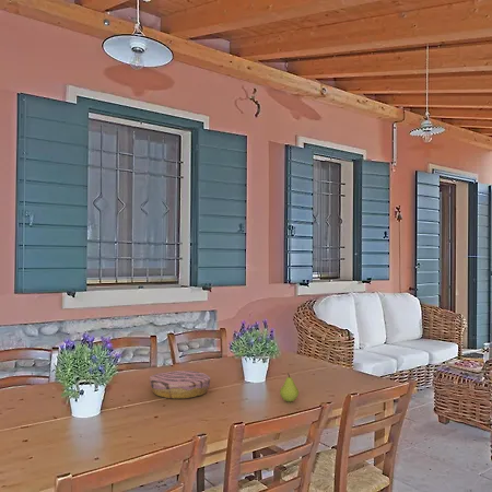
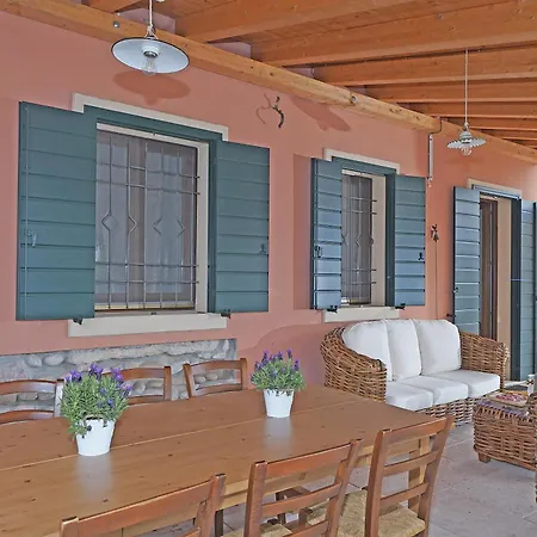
- plate [149,370,211,400]
- fruit [279,372,300,402]
